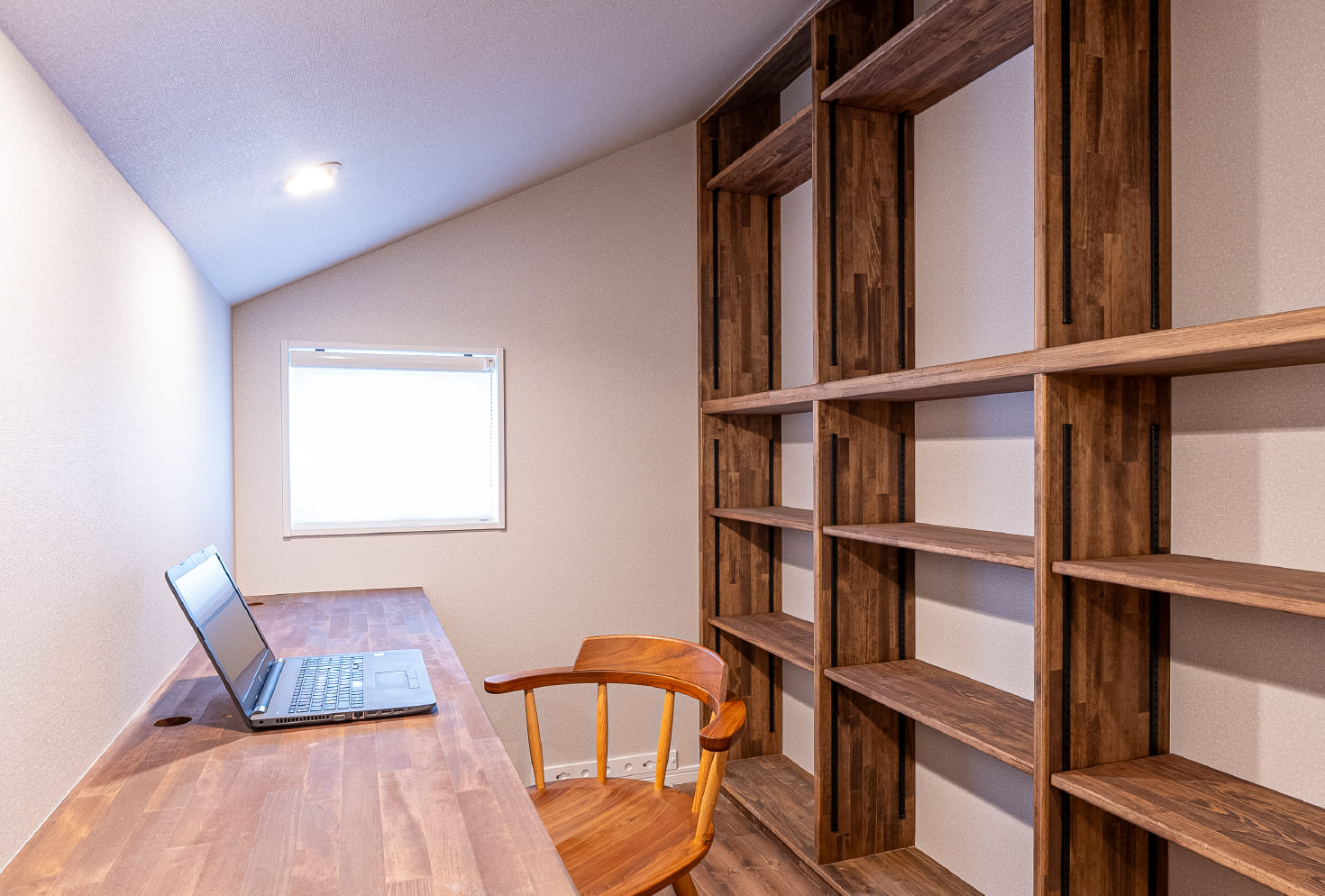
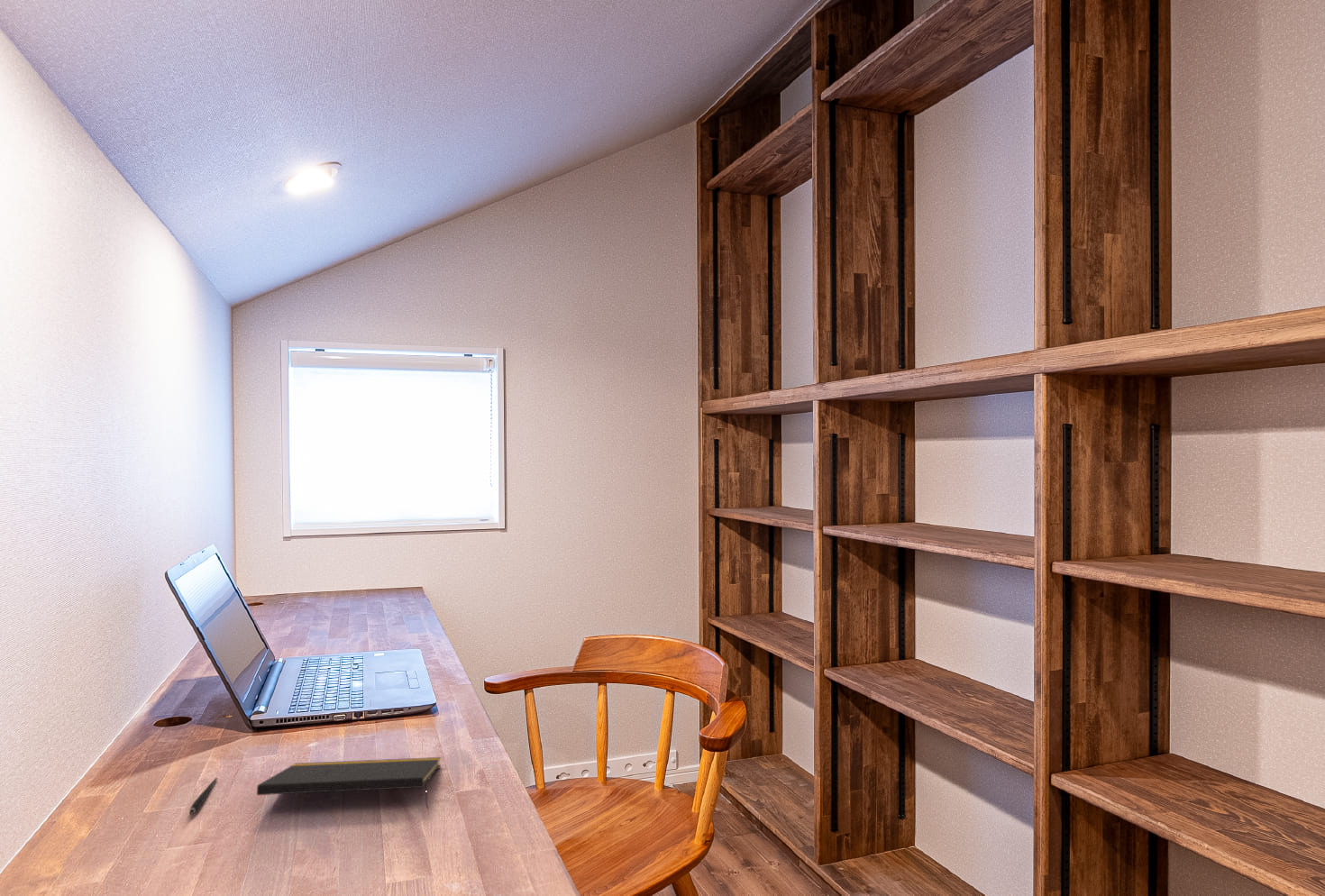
+ pen [188,776,218,815]
+ notepad [256,756,442,809]
